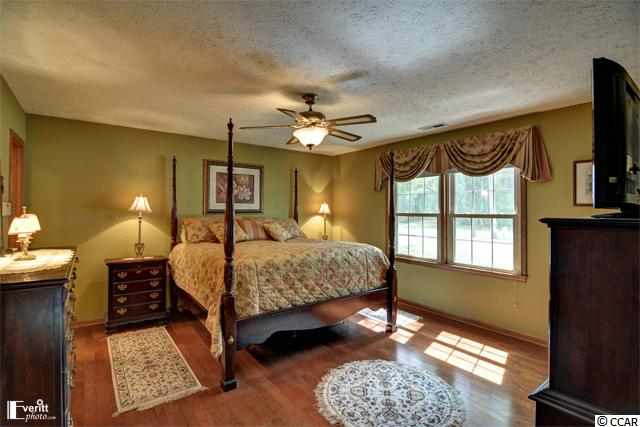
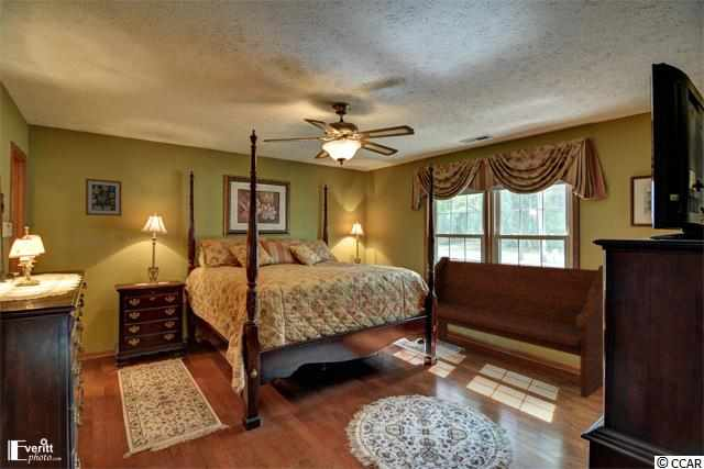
+ bench [416,255,604,399]
+ wall art [85,178,123,217]
